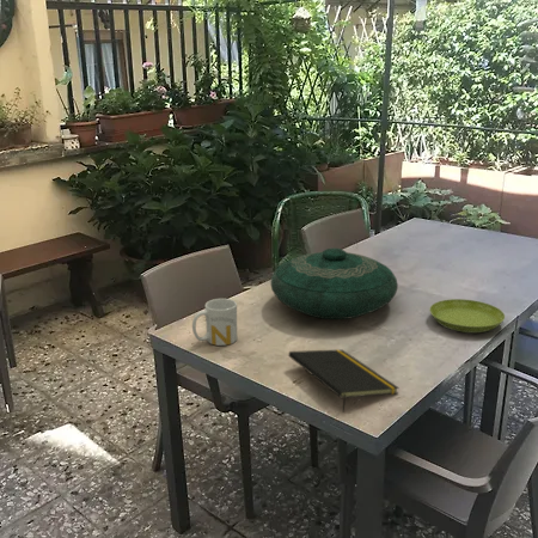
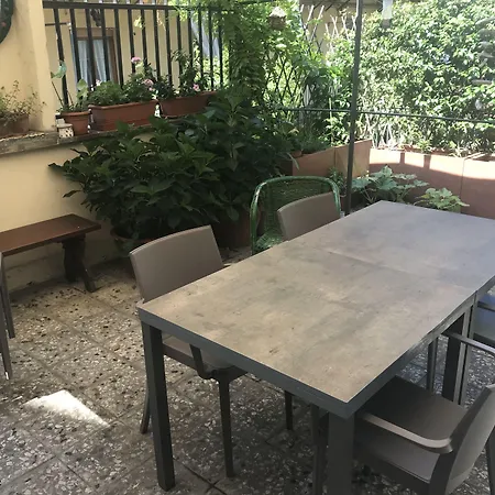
- notepad [287,348,401,414]
- decorative bowl [270,247,399,320]
- saucer [428,298,506,334]
- mug [191,298,238,347]
